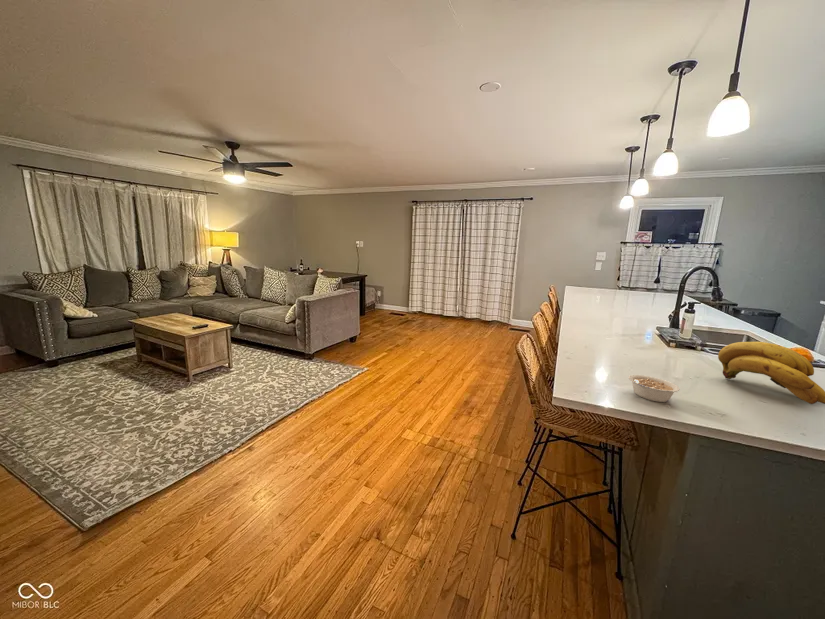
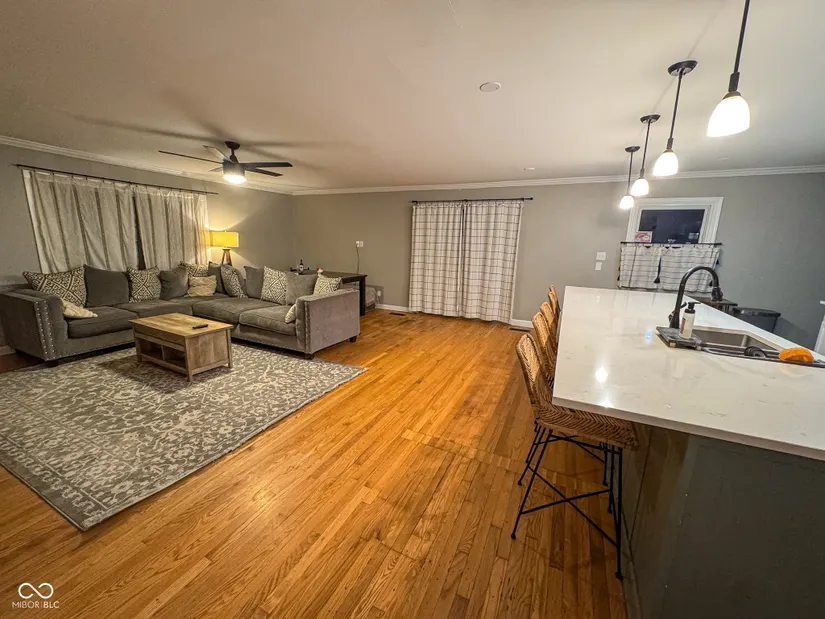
- banana bunch [717,341,825,405]
- legume [628,374,681,403]
